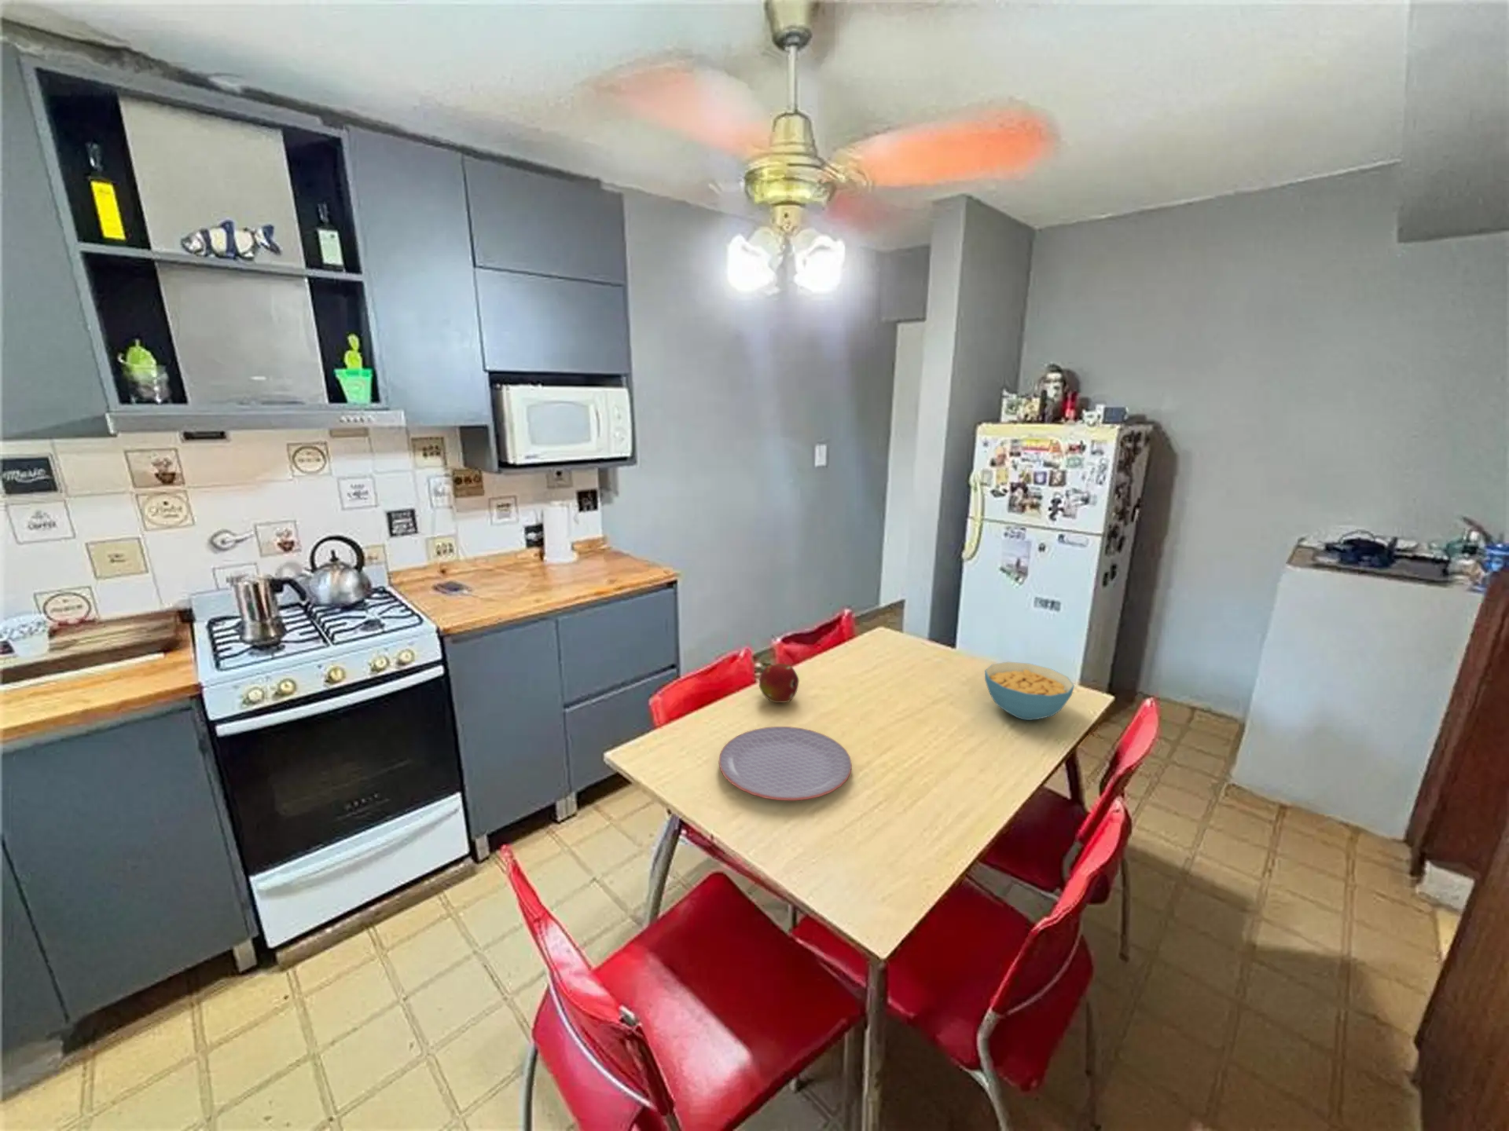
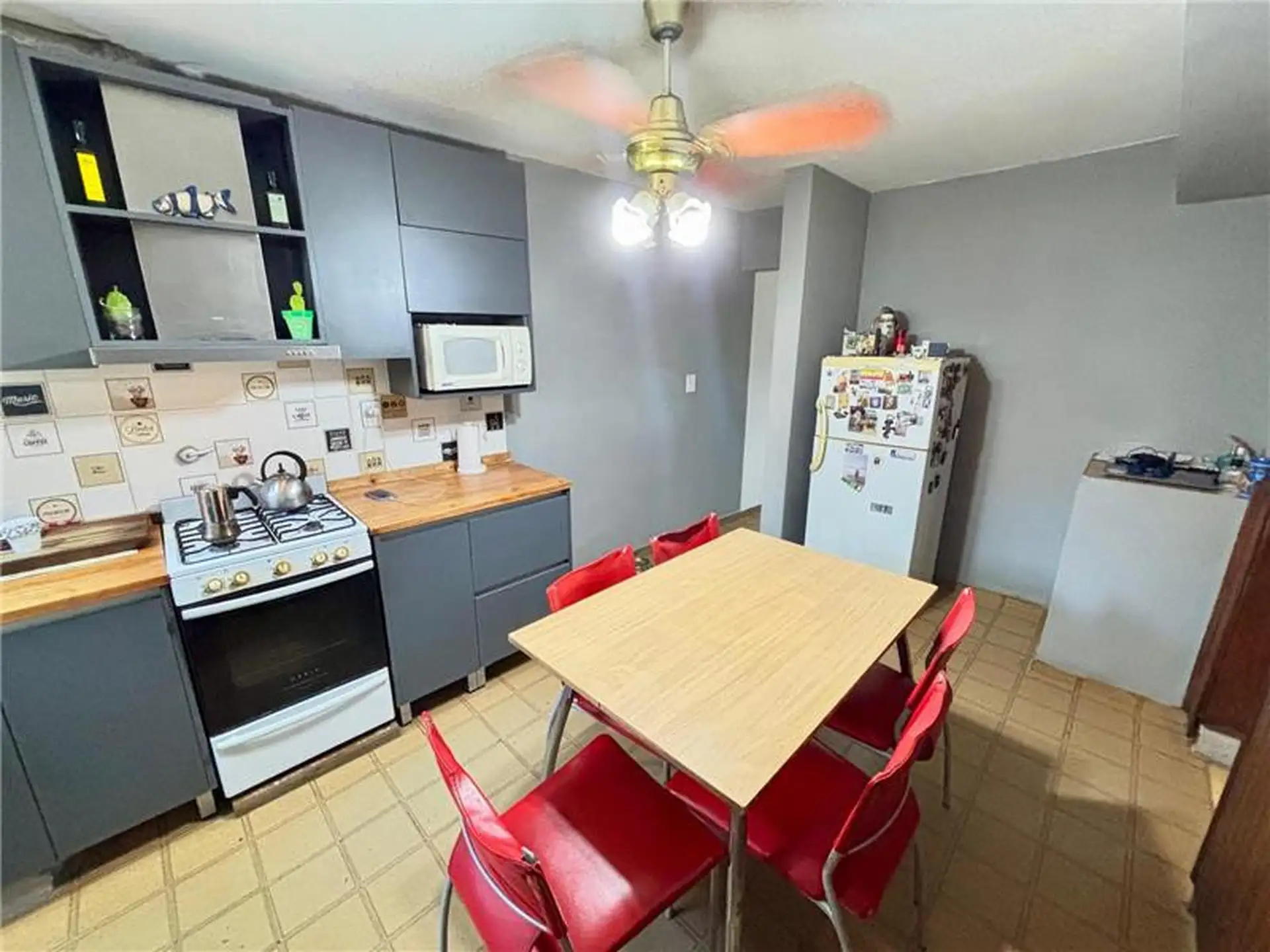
- fruit [758,663,800,703]
- cereal bowl [984,662,1075,721]
- plate [718,726,853,802]
